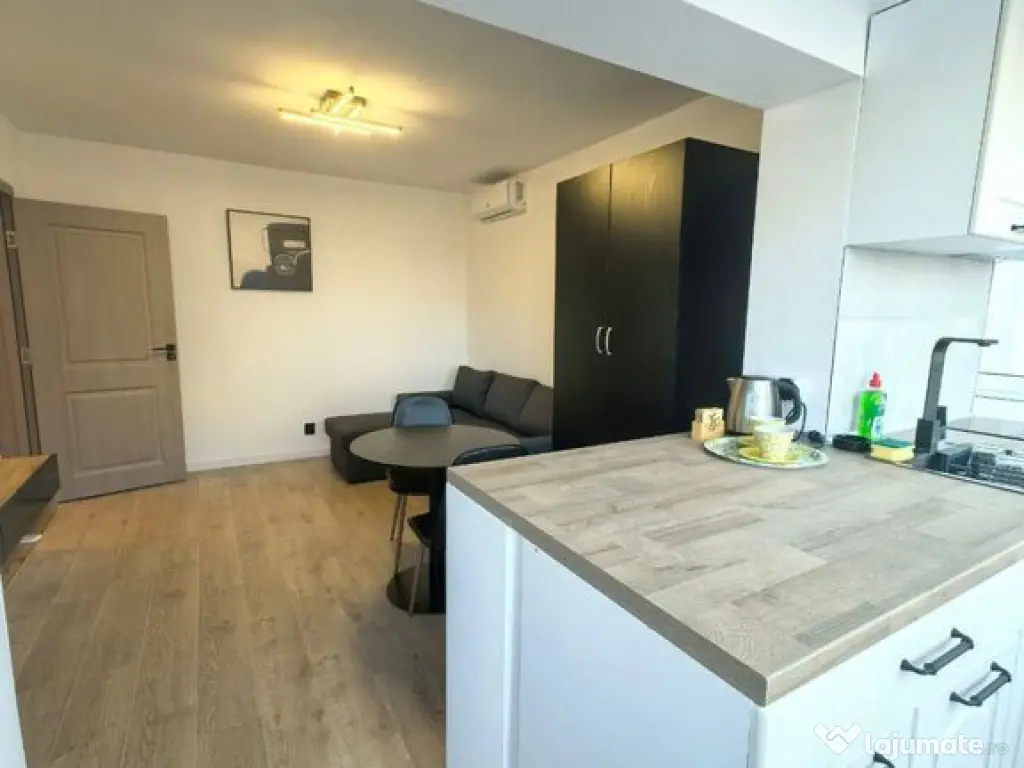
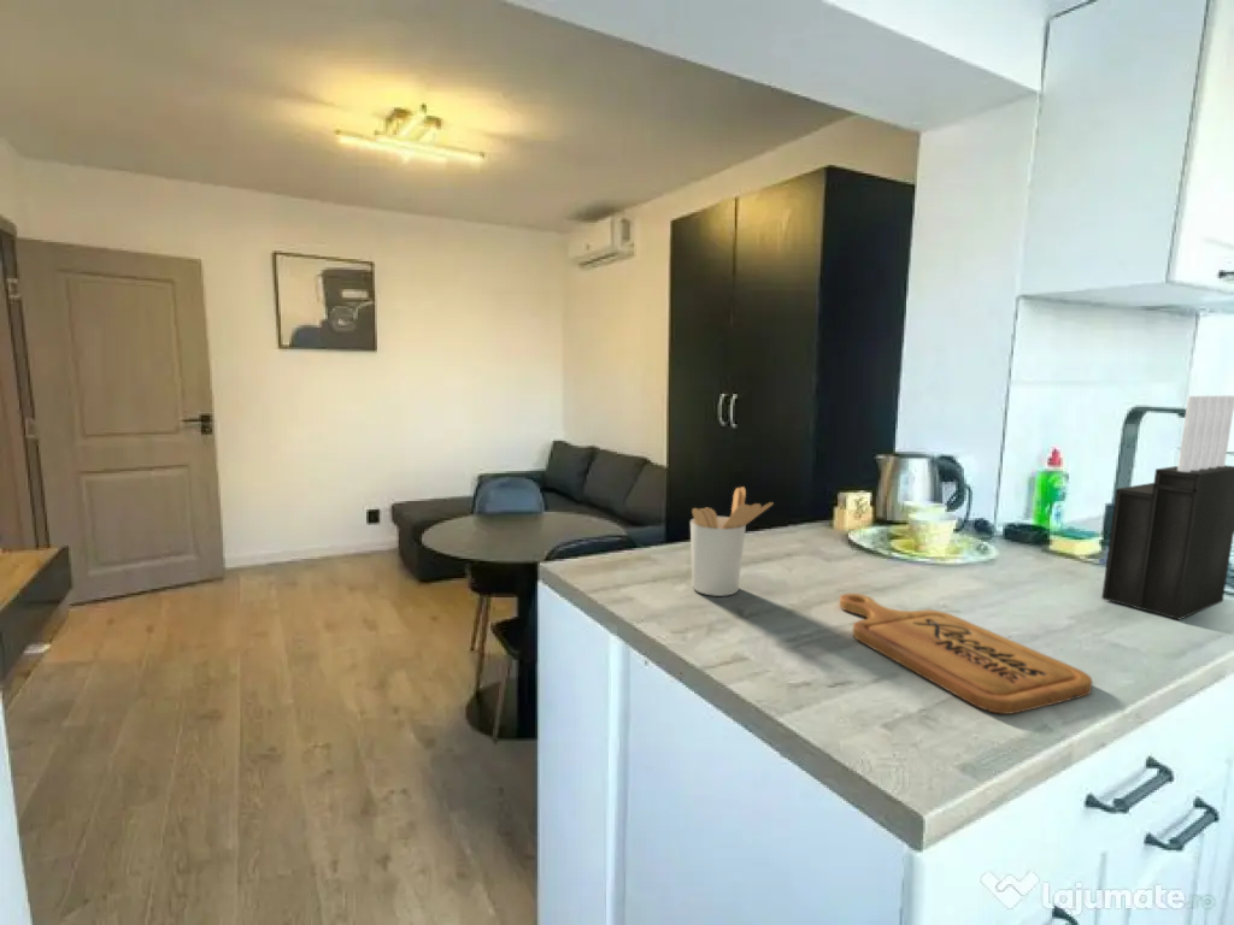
+ knife block [1100,394,1234,621]
+ utensil holder [689,485,775,597]
+ cutting board [839,593,1094,715]
